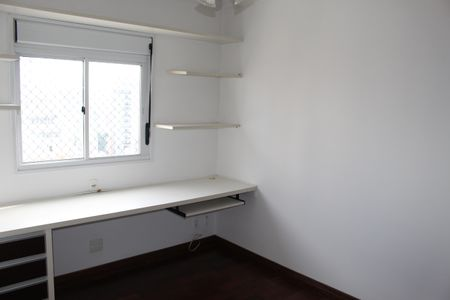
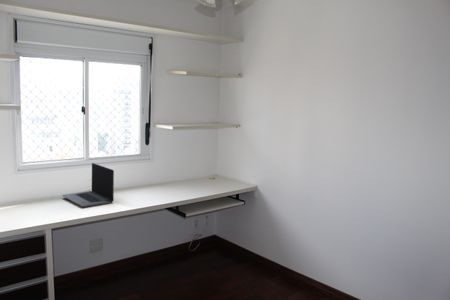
+ laptop computer [61,162,115,208]
